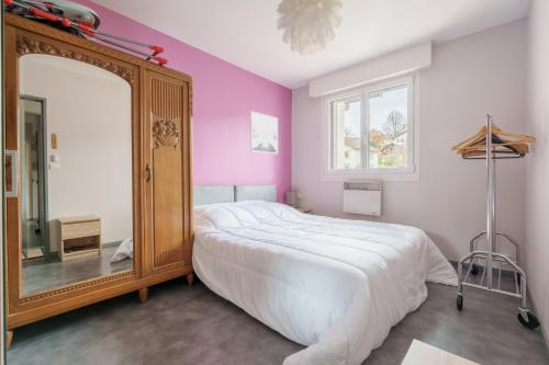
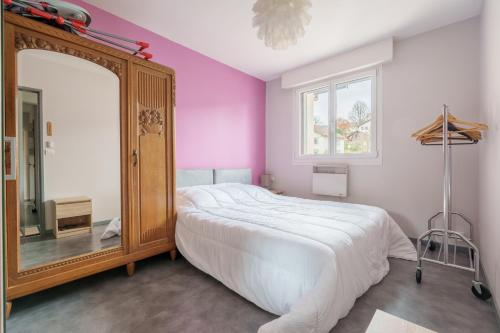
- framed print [249,111,279,155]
